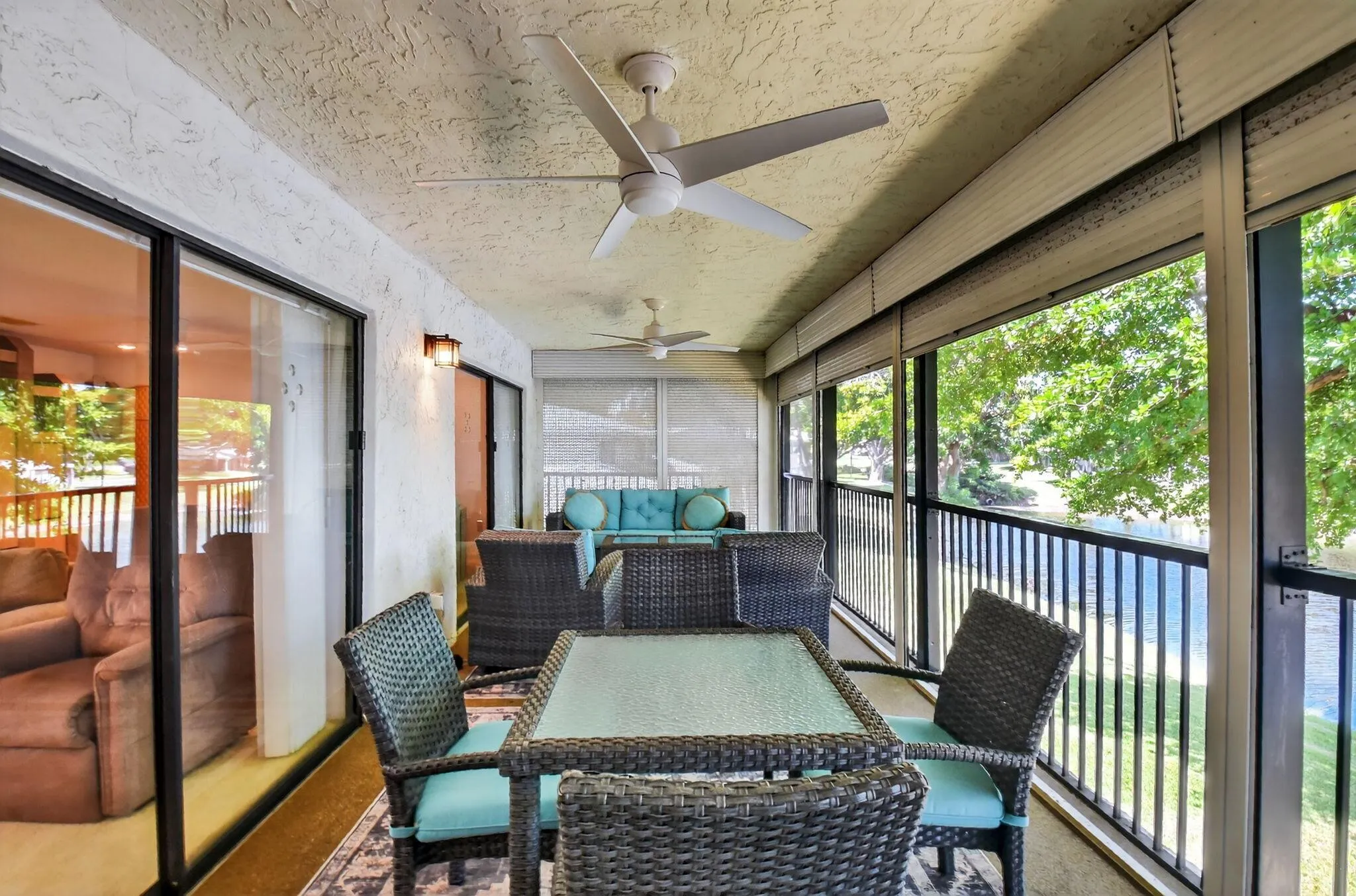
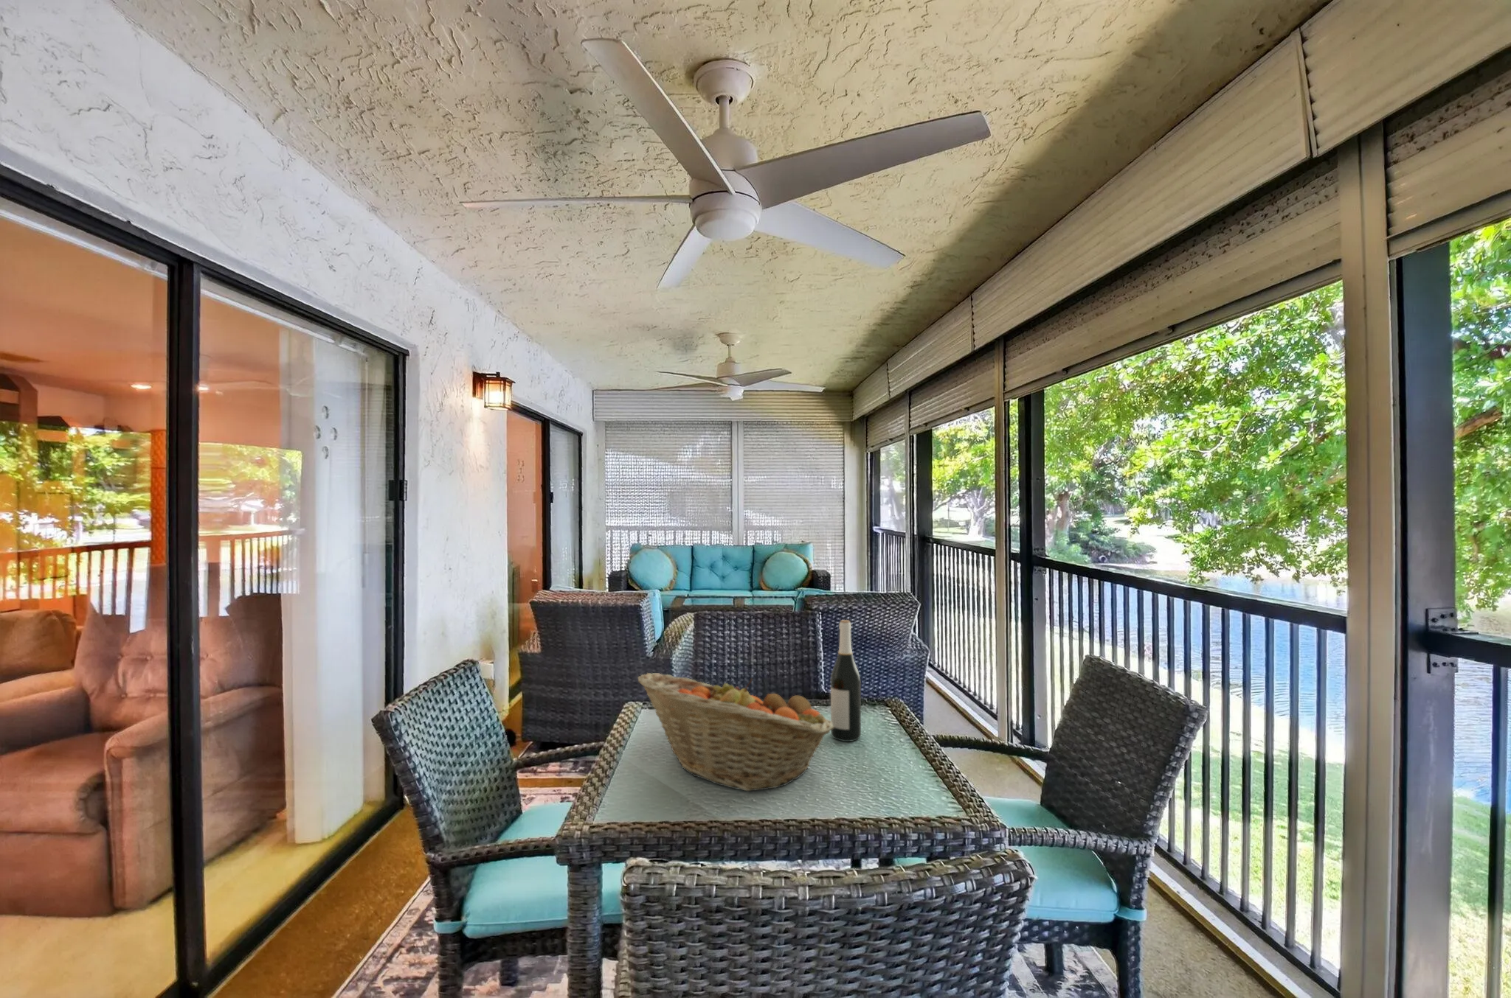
+ wine bottle [830,619,861,742]
+ fruit basket [637,673,835,792]
